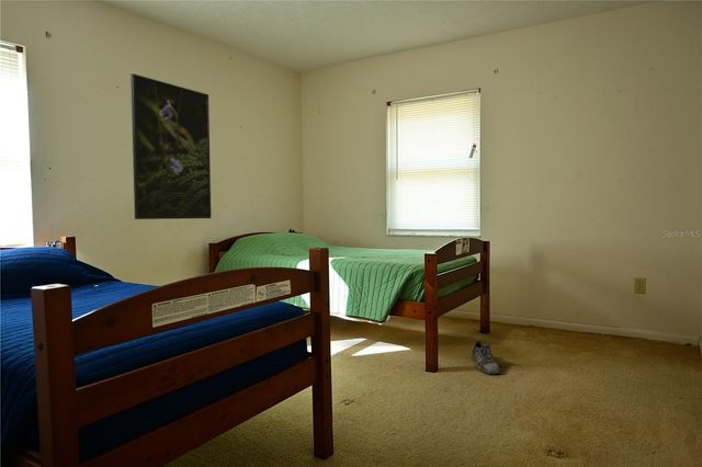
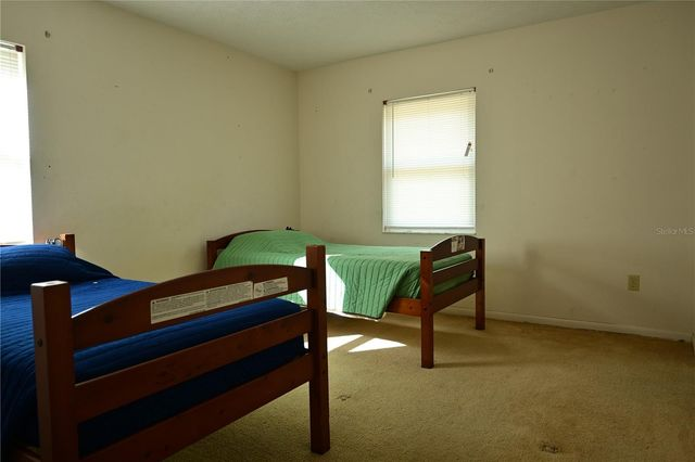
- shoe [471,340,501,375]
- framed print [129,72,212,220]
